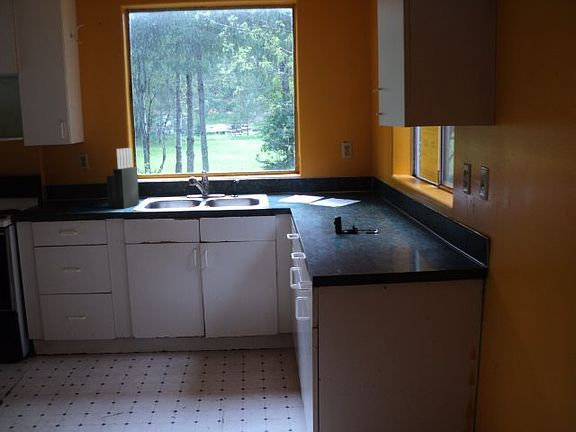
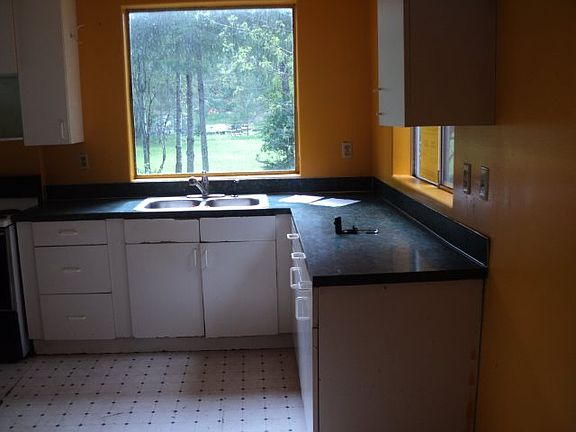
- knife block [105,147,140,209]
